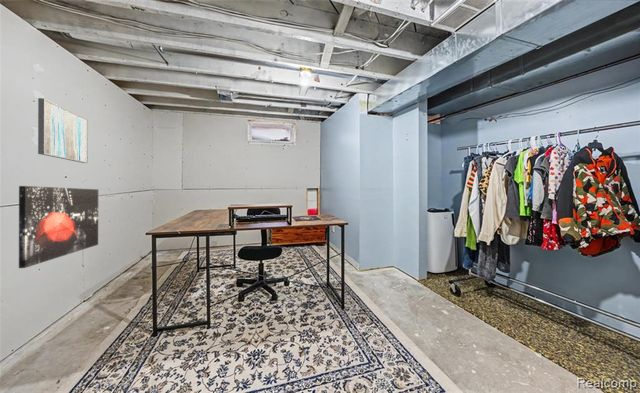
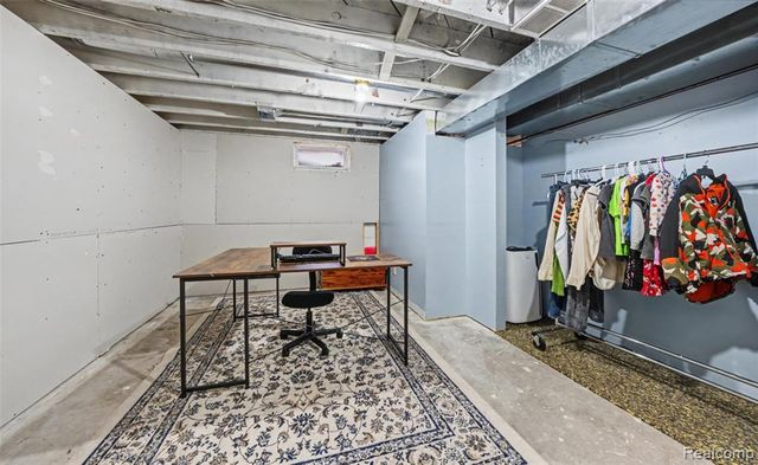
- wall art [18,185,99,269]
- wall art [37,97,89,164]
